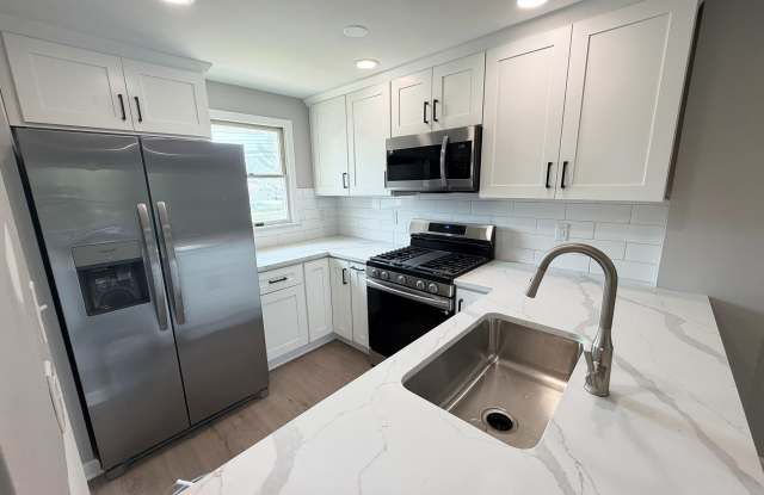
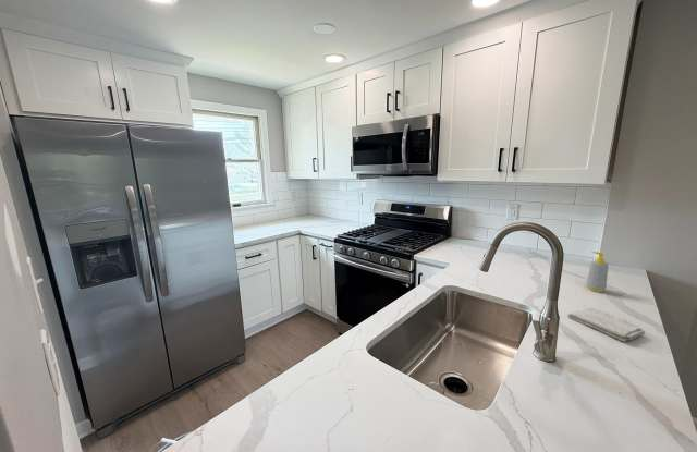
+ soap bottle [585,251,609,293]
+ washcloth [567,306,646,343]
